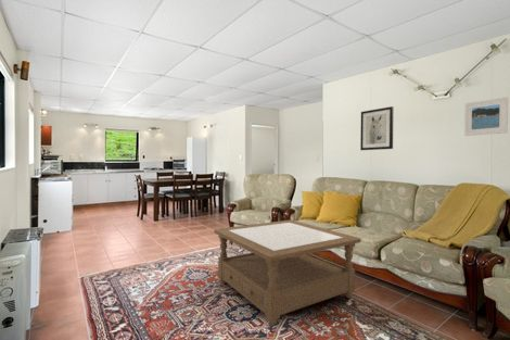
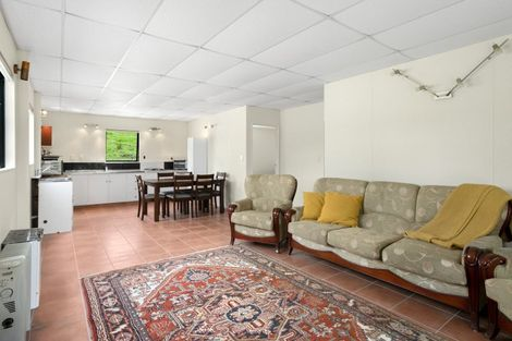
- wall art [359,105,395,151]
- coffee table [213,219,361,327]
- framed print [463,96,509,137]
